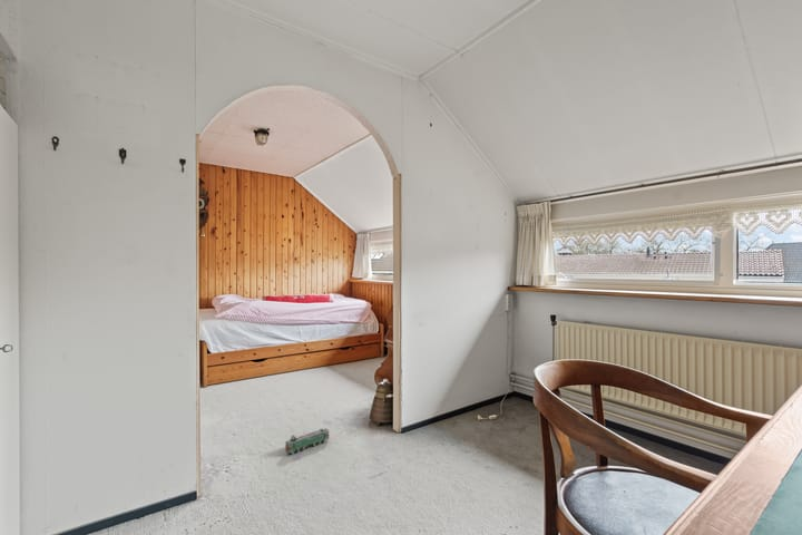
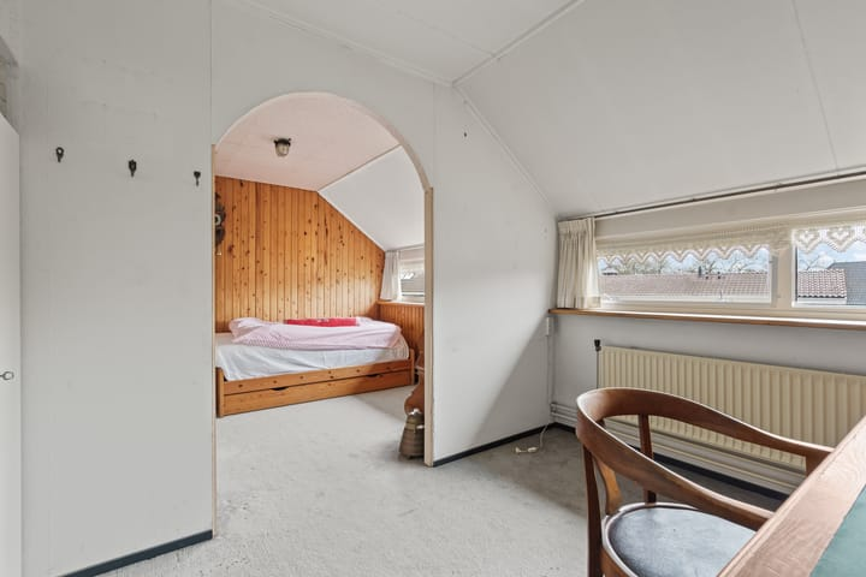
- toy train [284,427,330,455]
